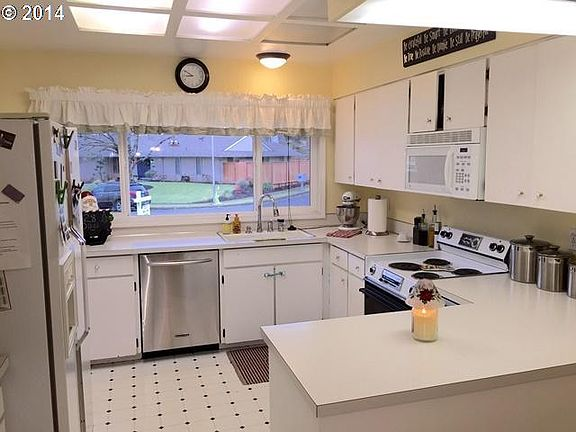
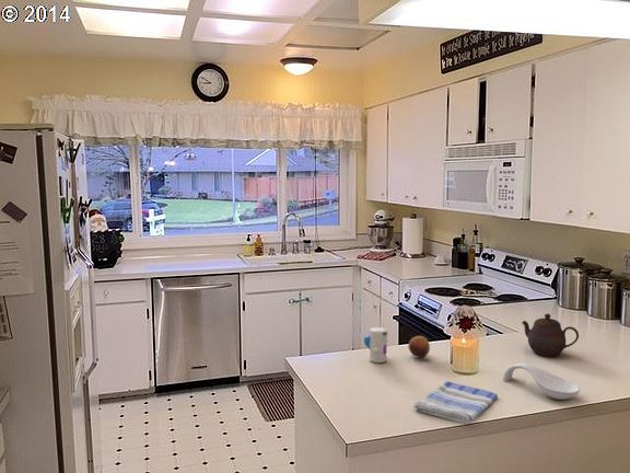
+ toy [363,326,388,364]
+ apple [407,335,431,359]
+ spoon rest [502,362,581,401]
+ teapot [521,313,580,358]
+ dish towel [412,380,499,425]
